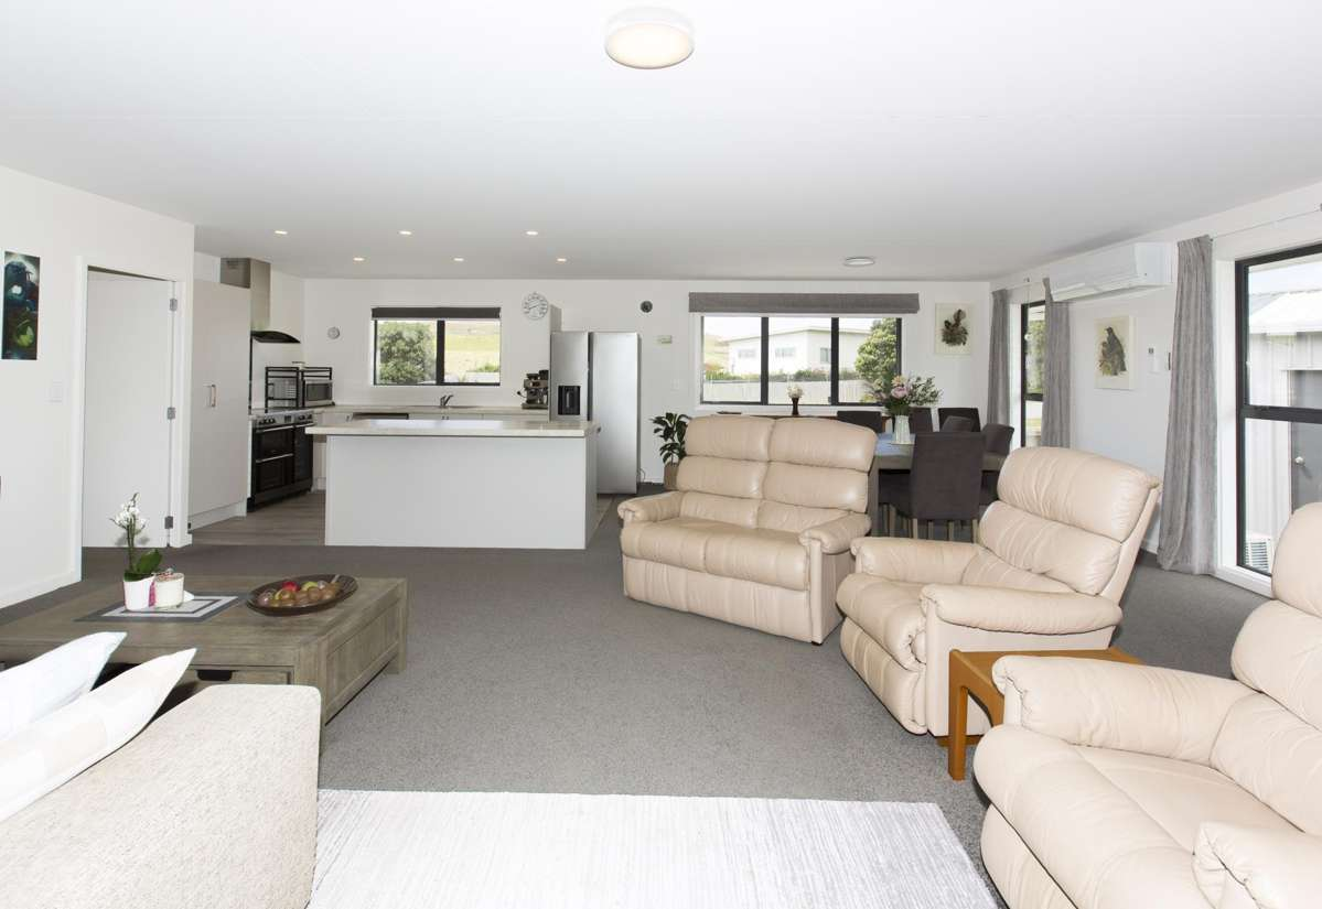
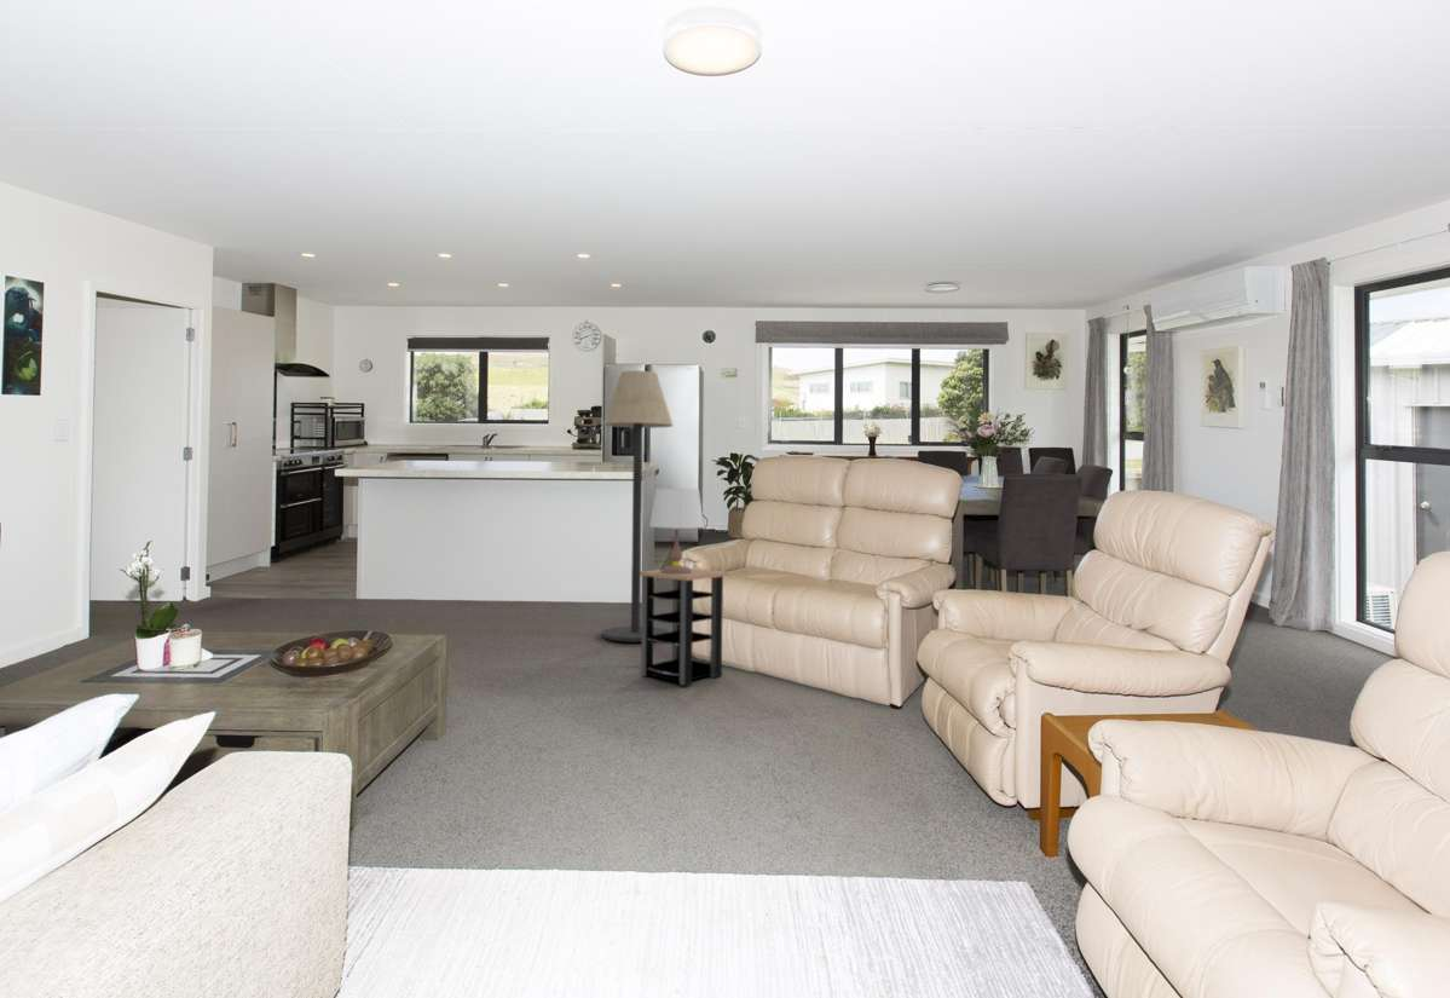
+ side table [640,567,730,686]
+ table lamp [648,488,705,573]
+ floor lamp [601,369,675,642]
